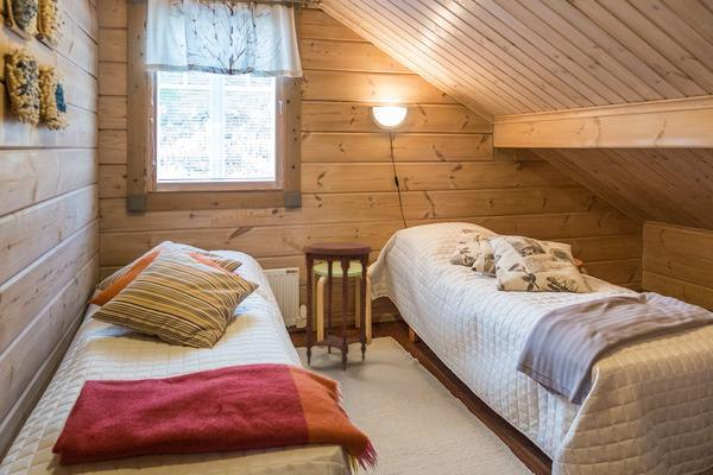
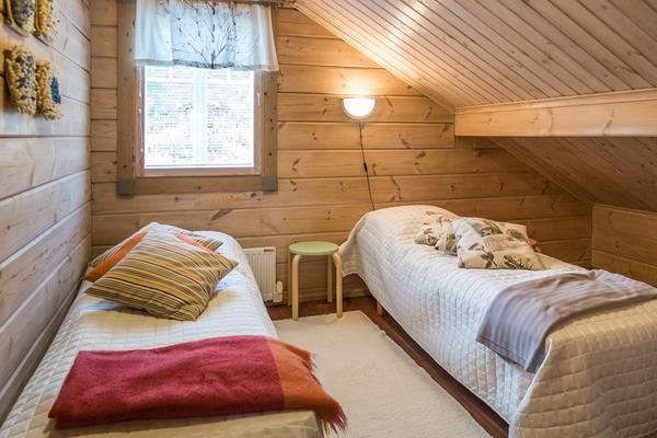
- side table [301,241,374,373]
